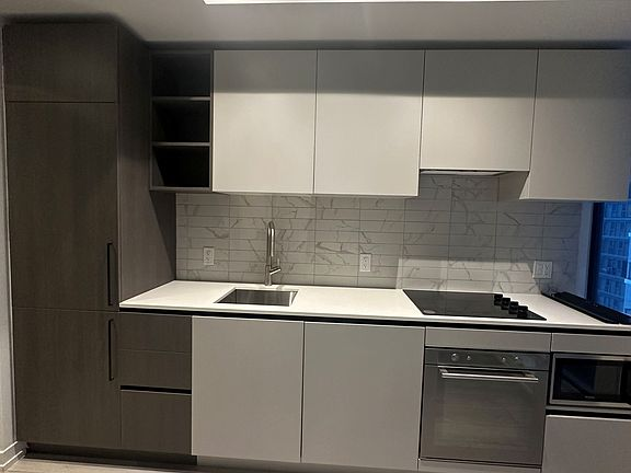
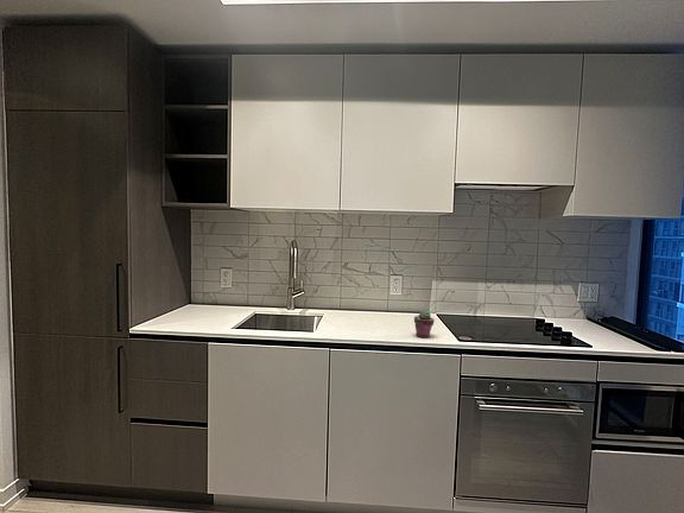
+ potted succulent [413,310,436,338]
